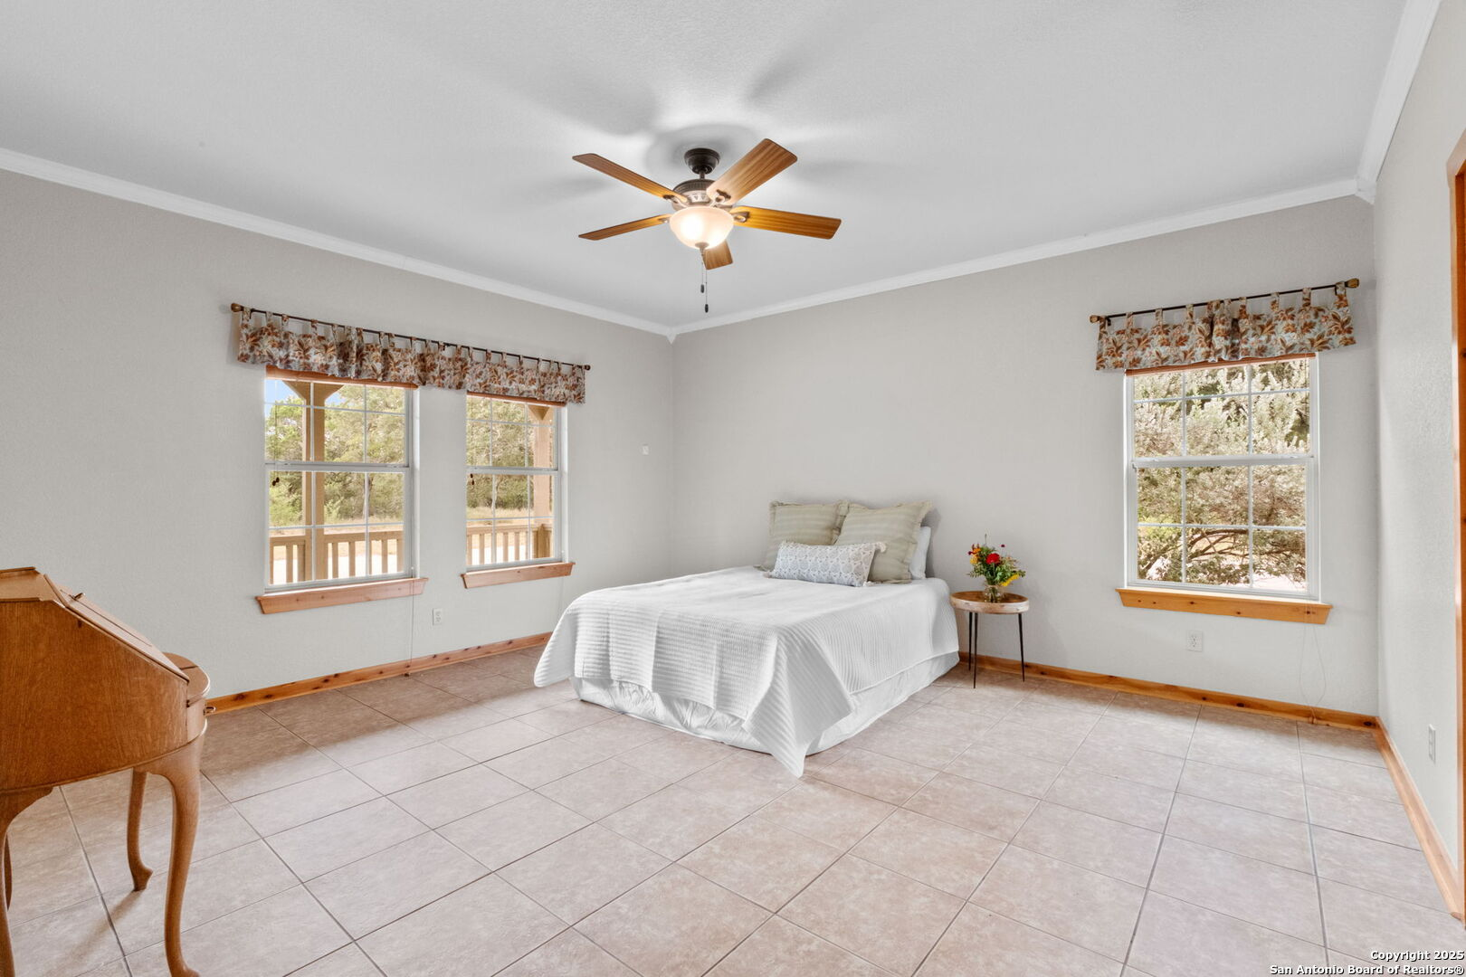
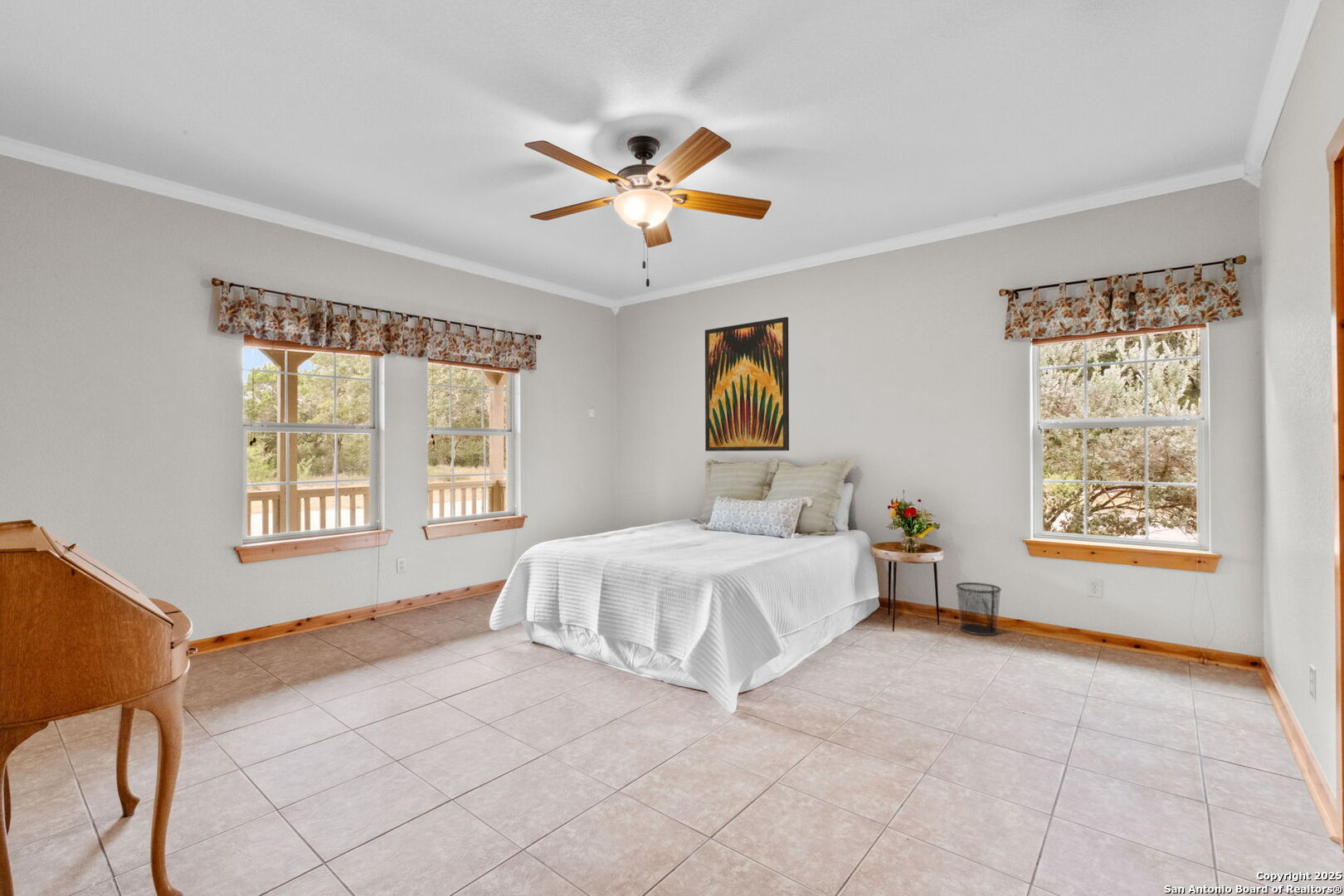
+ waste bin [955,582,1002,636]
+ wall art [704,316,790,452]
